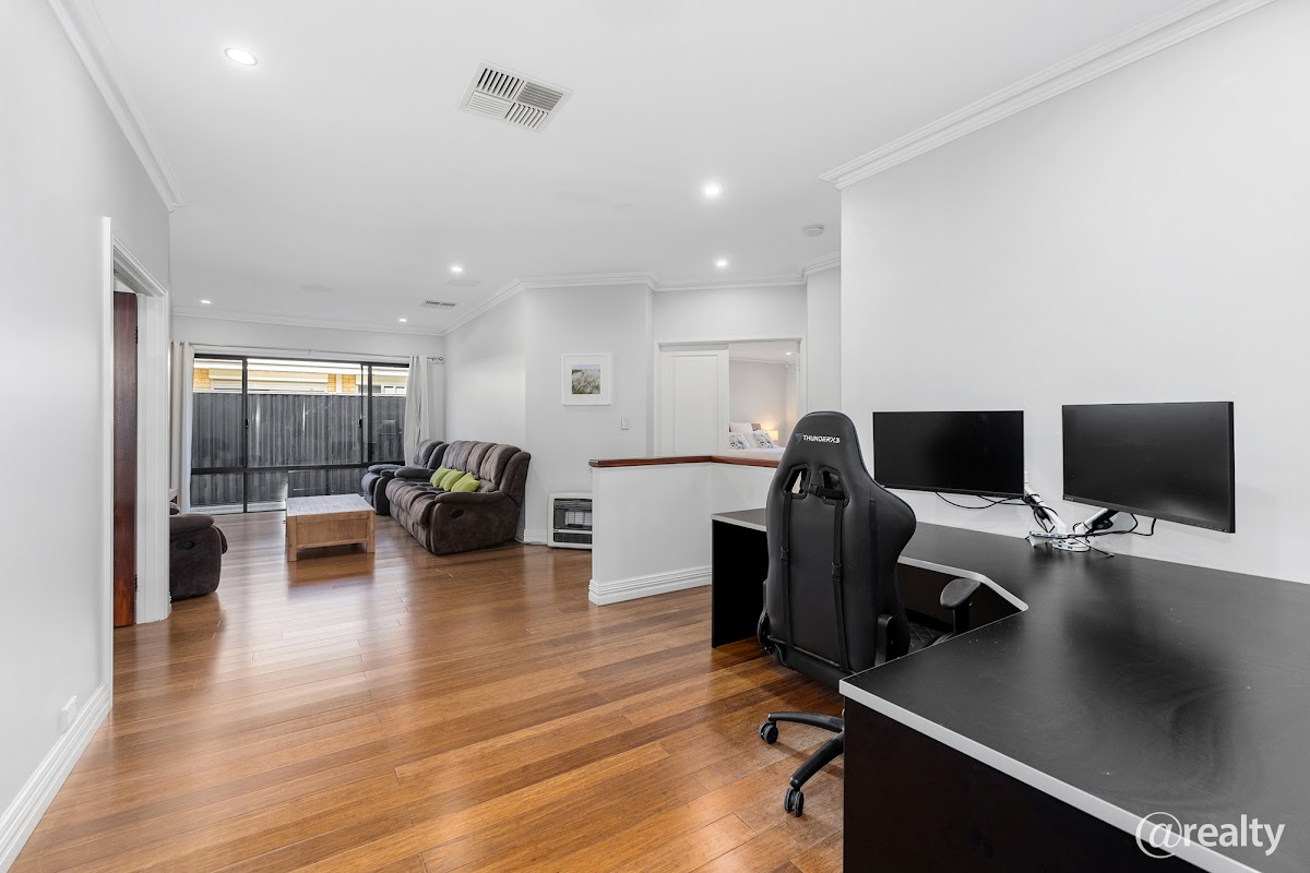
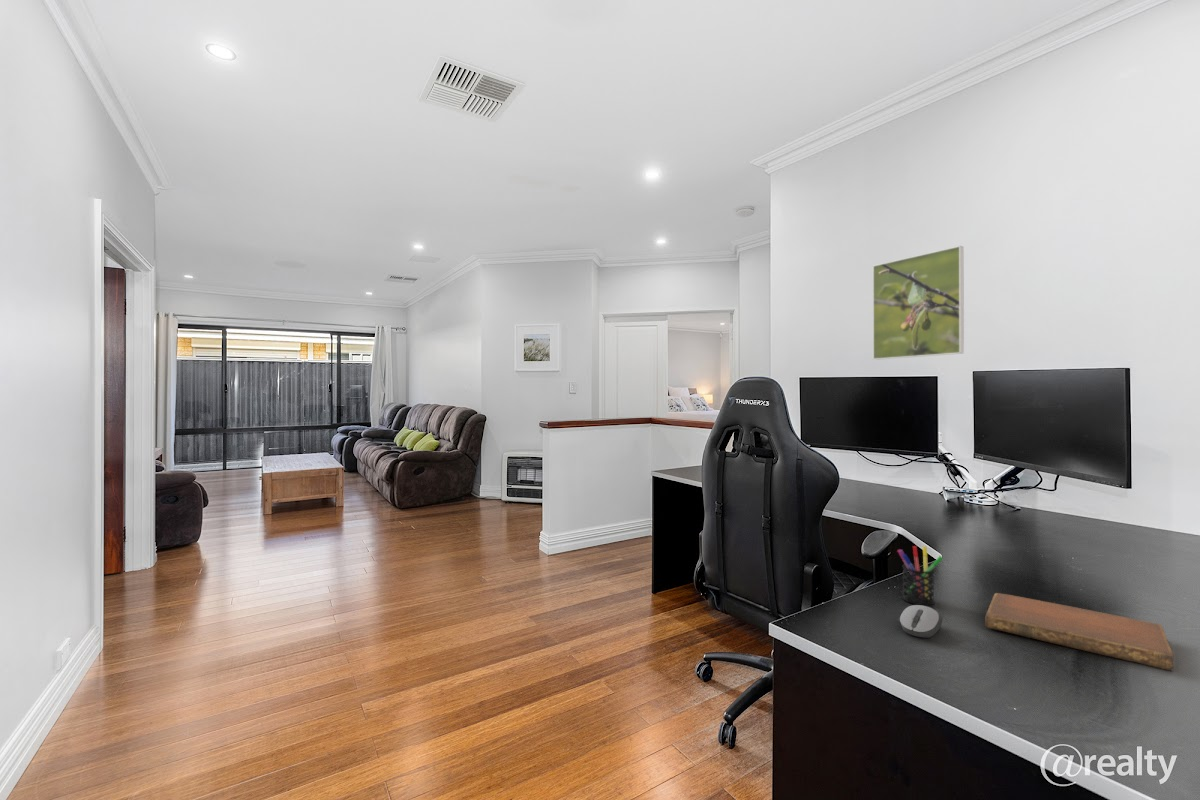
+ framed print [872,245,965,361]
+ notebook [984,592,1175,671]
+ pen holder [896,545,944,606]
+ computer mouse [899,604,944,638]
